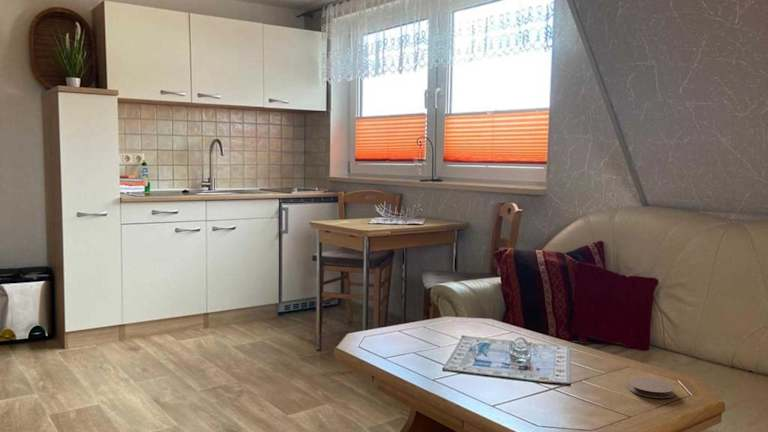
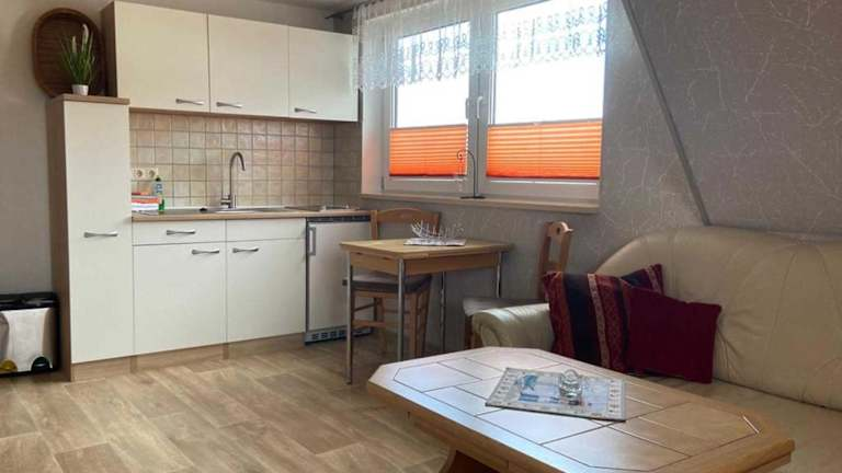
- coaster [628,377,676,399]
